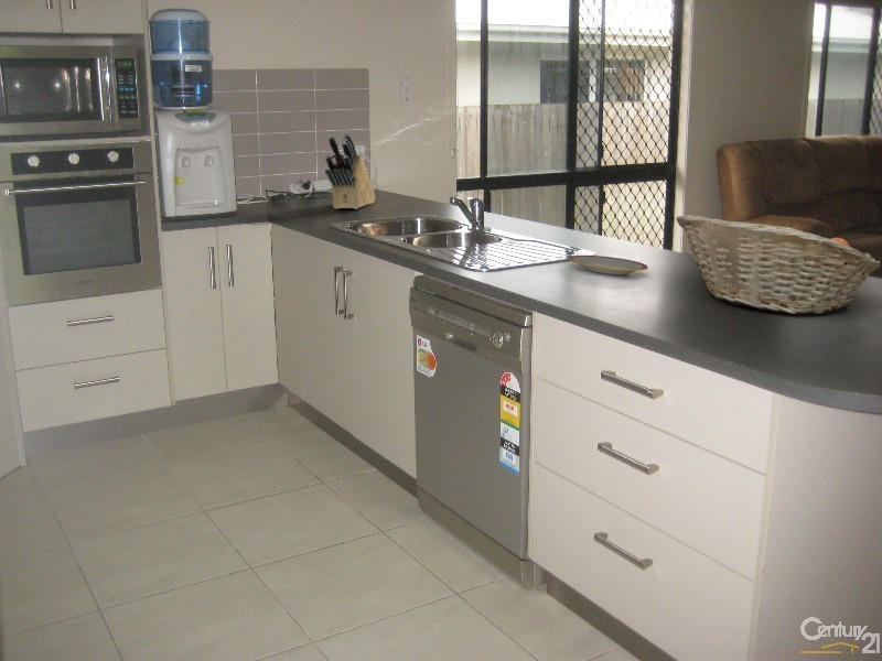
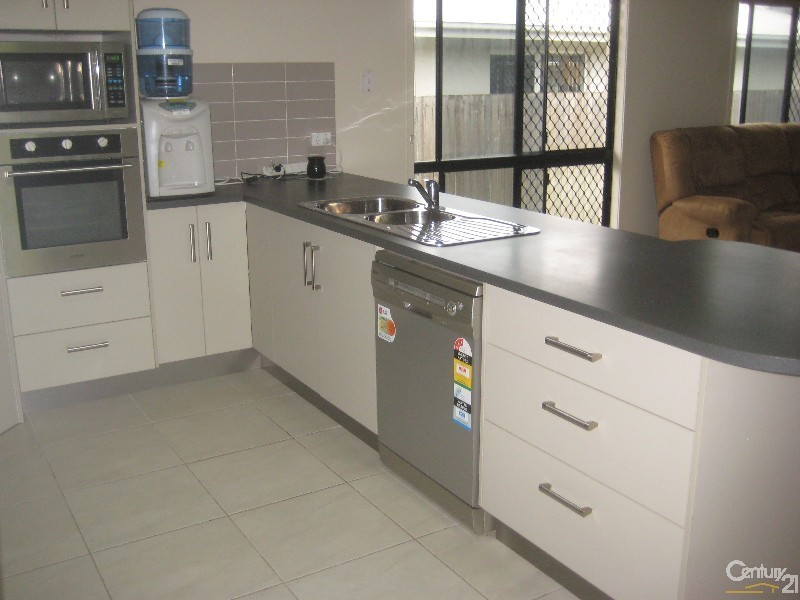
- fruit basket [675,214,882,315]
- knife block [323,132,377,210]
- plate [568,254,649,275]
